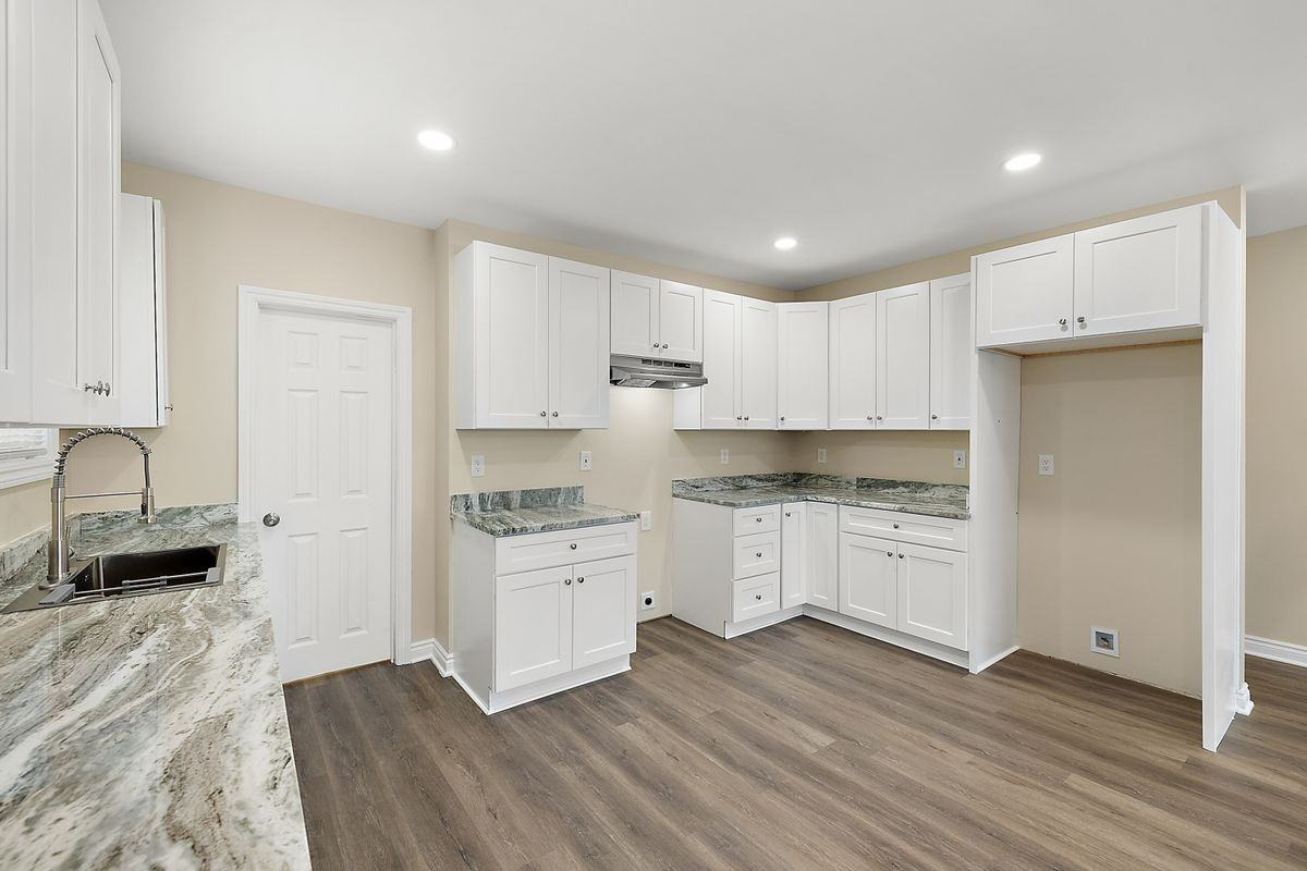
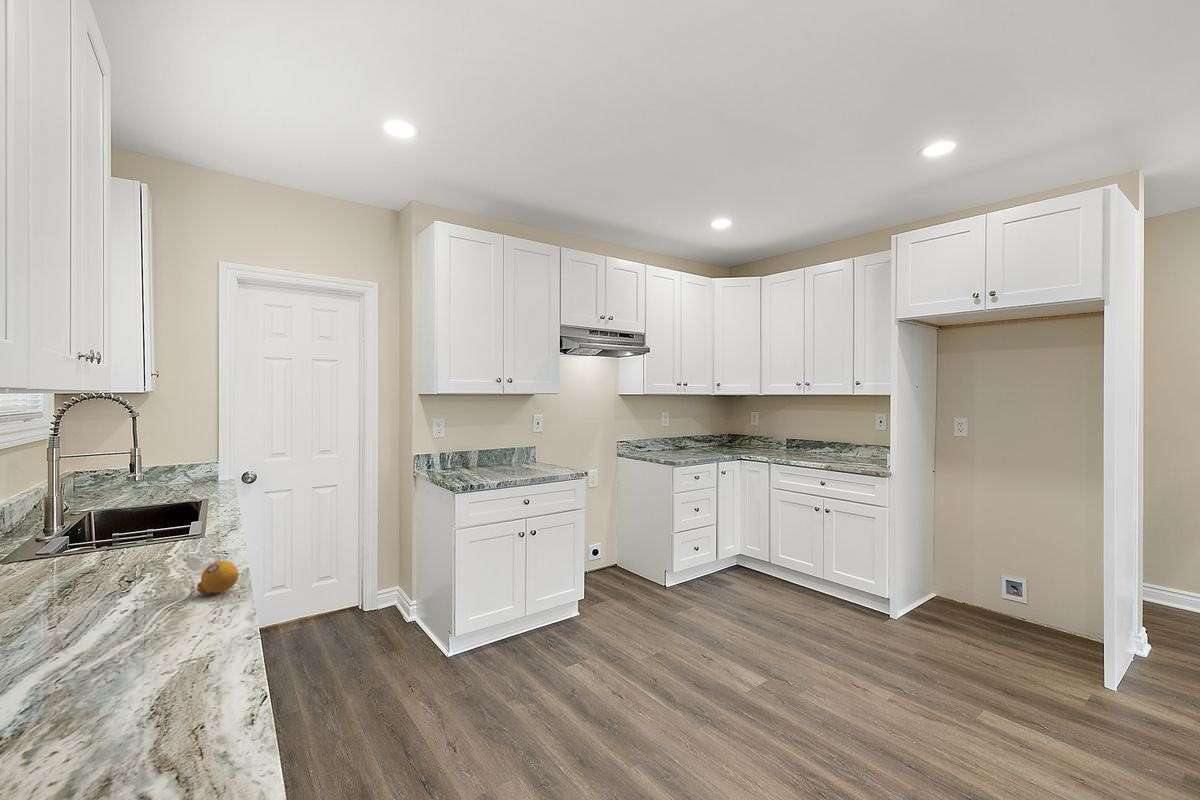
+ lemon [195,560,239,595]
